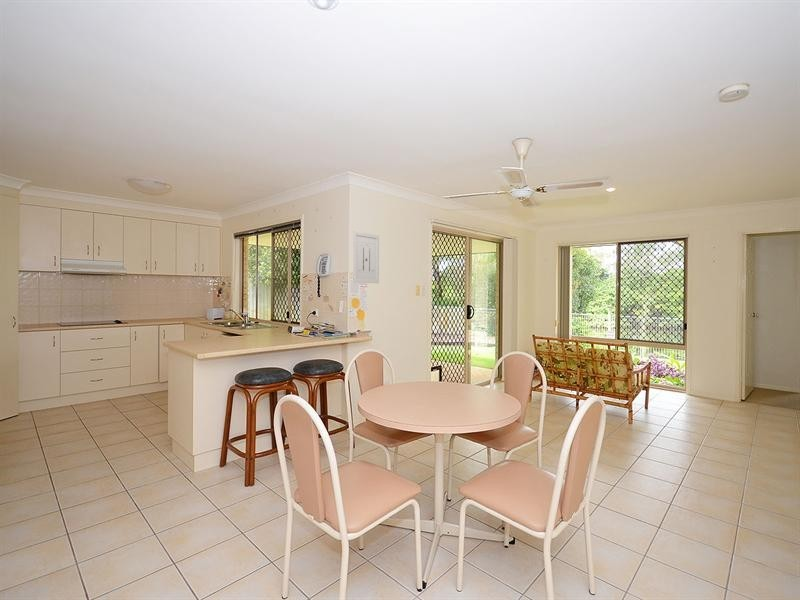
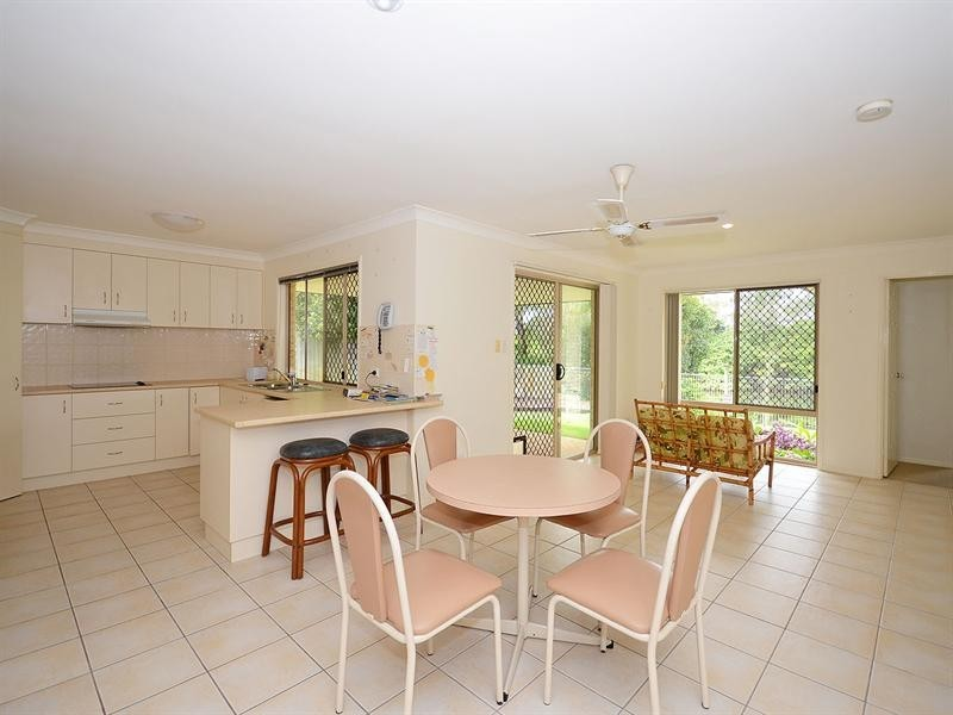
- wall art [352,230,380,284]
